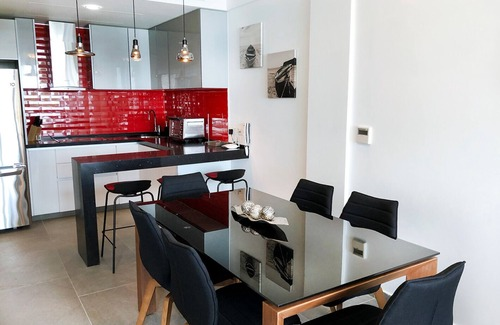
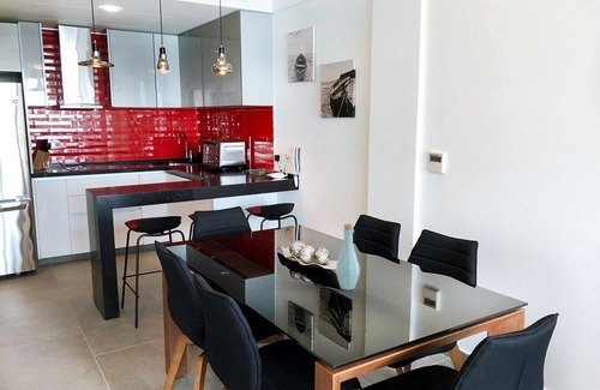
+ bottle [335,222,361,292]
